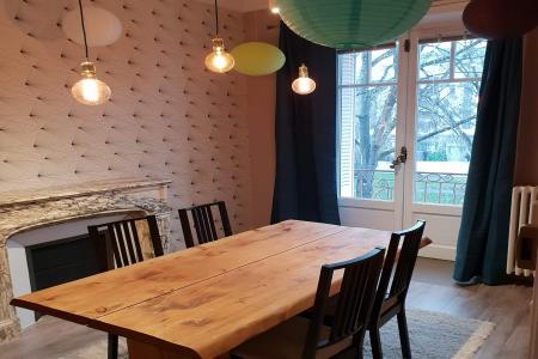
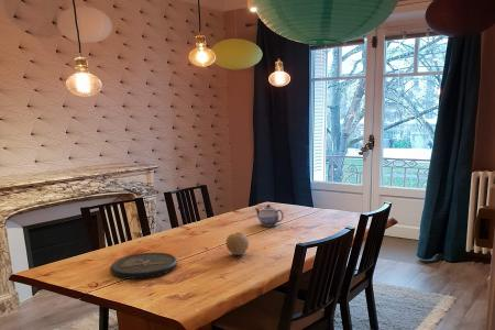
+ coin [110,252,178,280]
+ fruit [226,231,250,256]
+ teapot [254,204,285,227]
